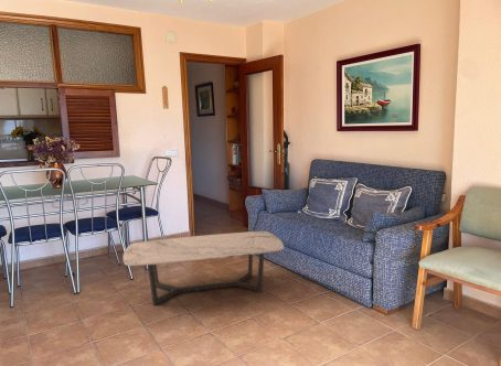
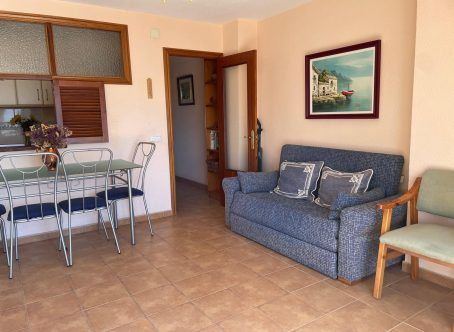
- coffee table [122,230,285,306]
